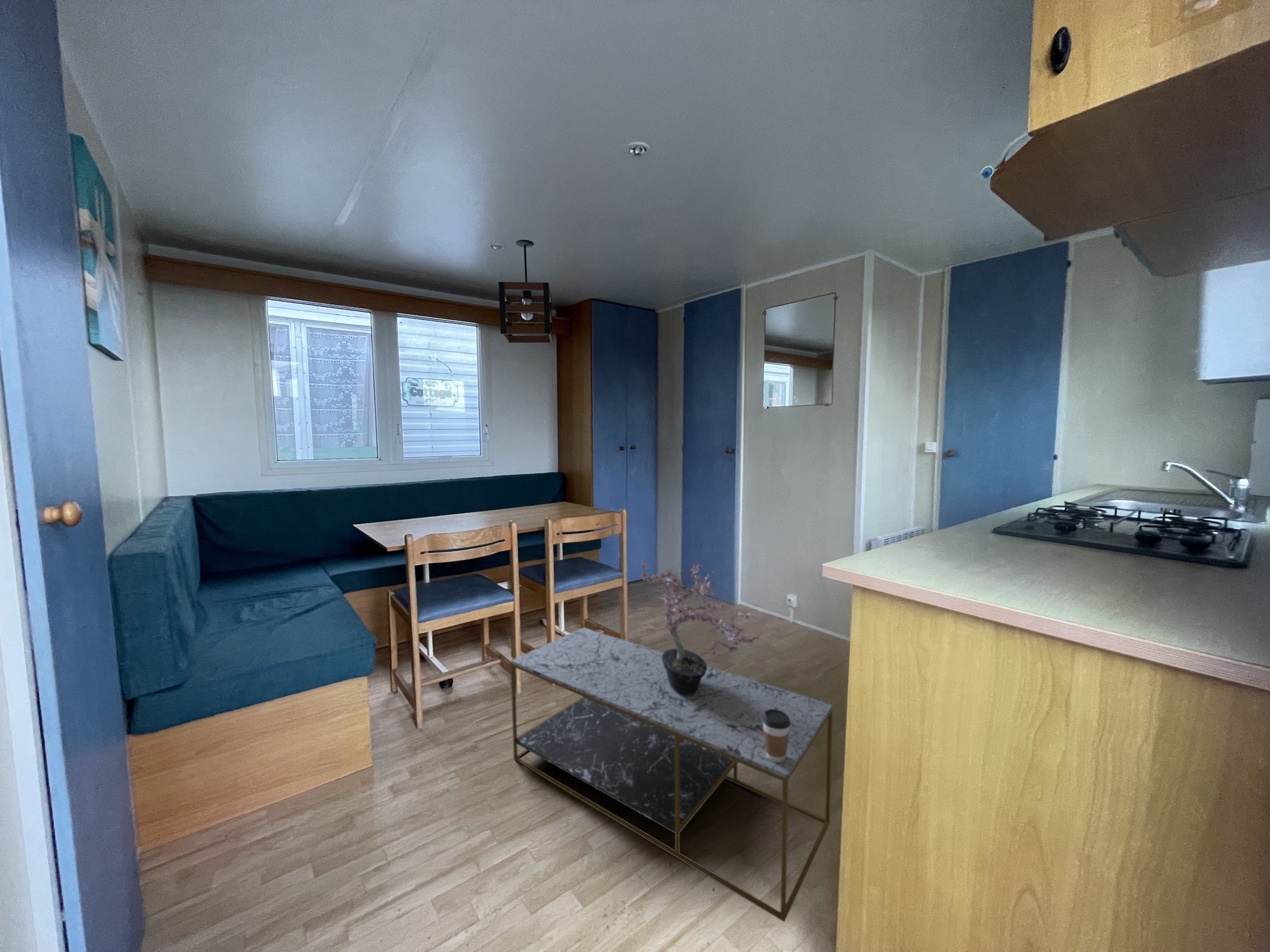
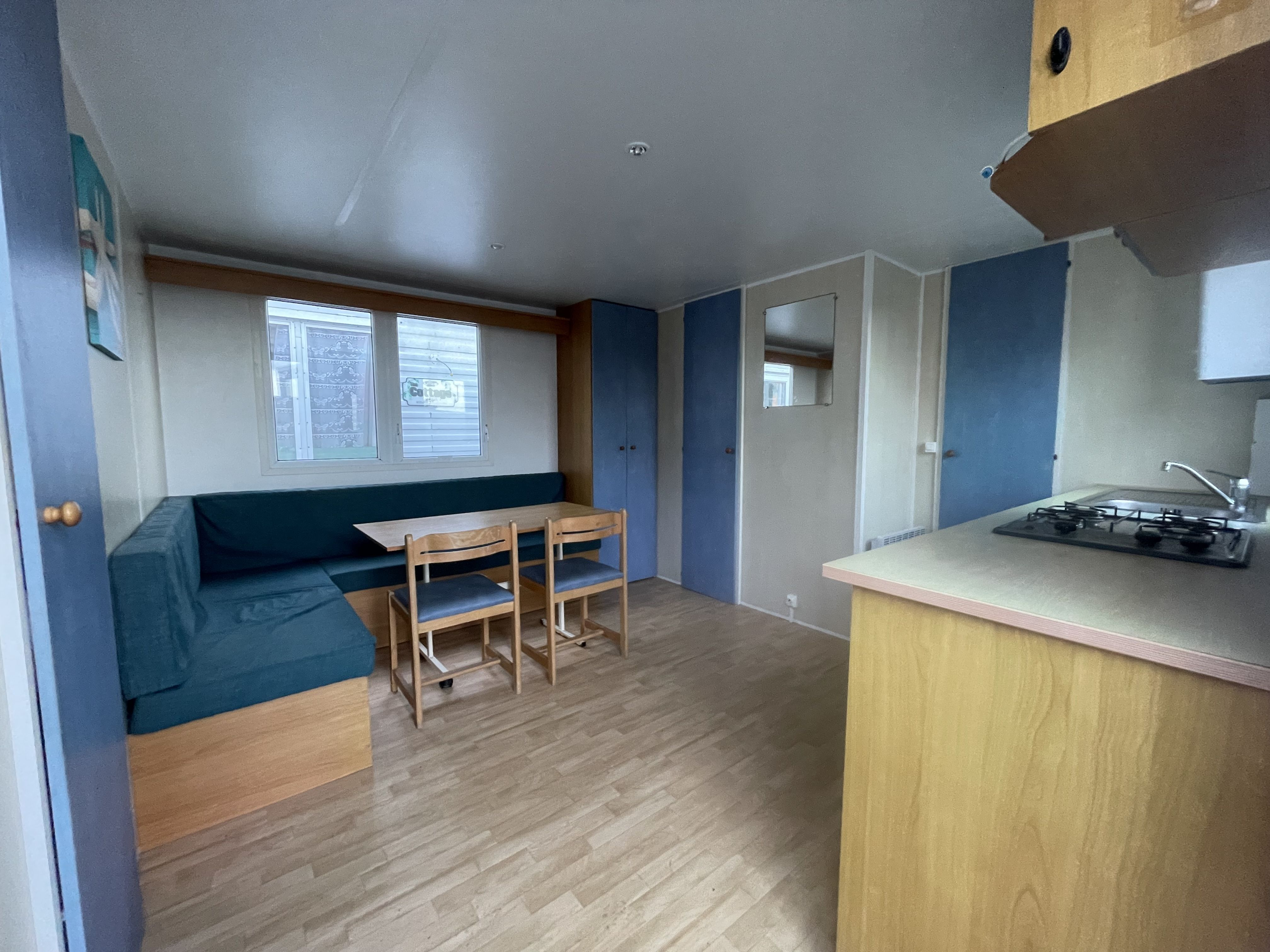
- coffee table [510,627,833,922]
- coffee cup [762,709,791,762]
- potted plant [640,562,764,695]
- pendant light [498,239,553,343]
